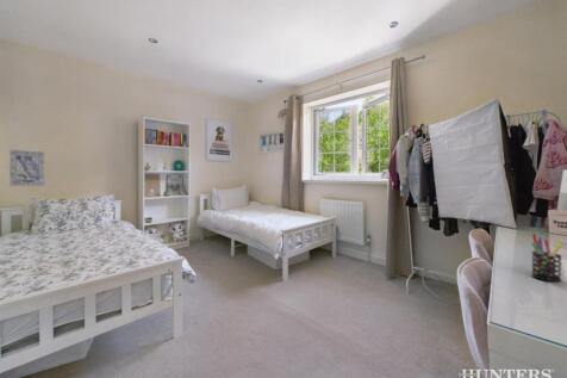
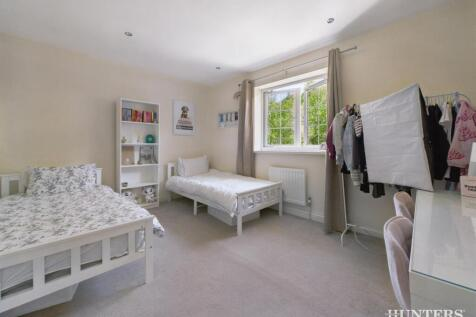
- wall art [8,148,45,187]
- pen holder [530,233,565,283]
